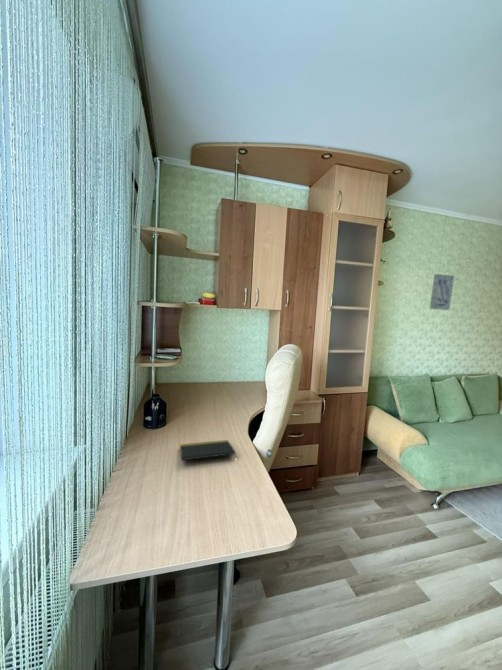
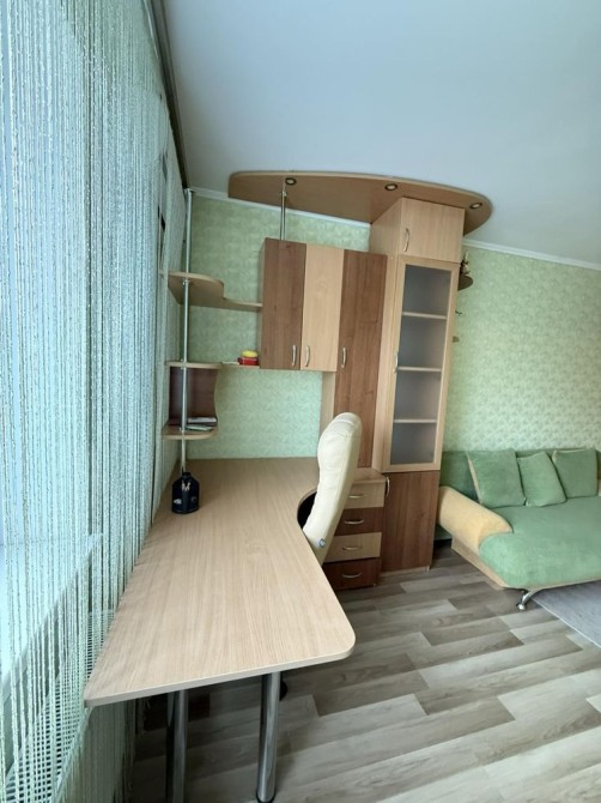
- notepad [179,439,237,461]
- wall art [429,273,455,311]
